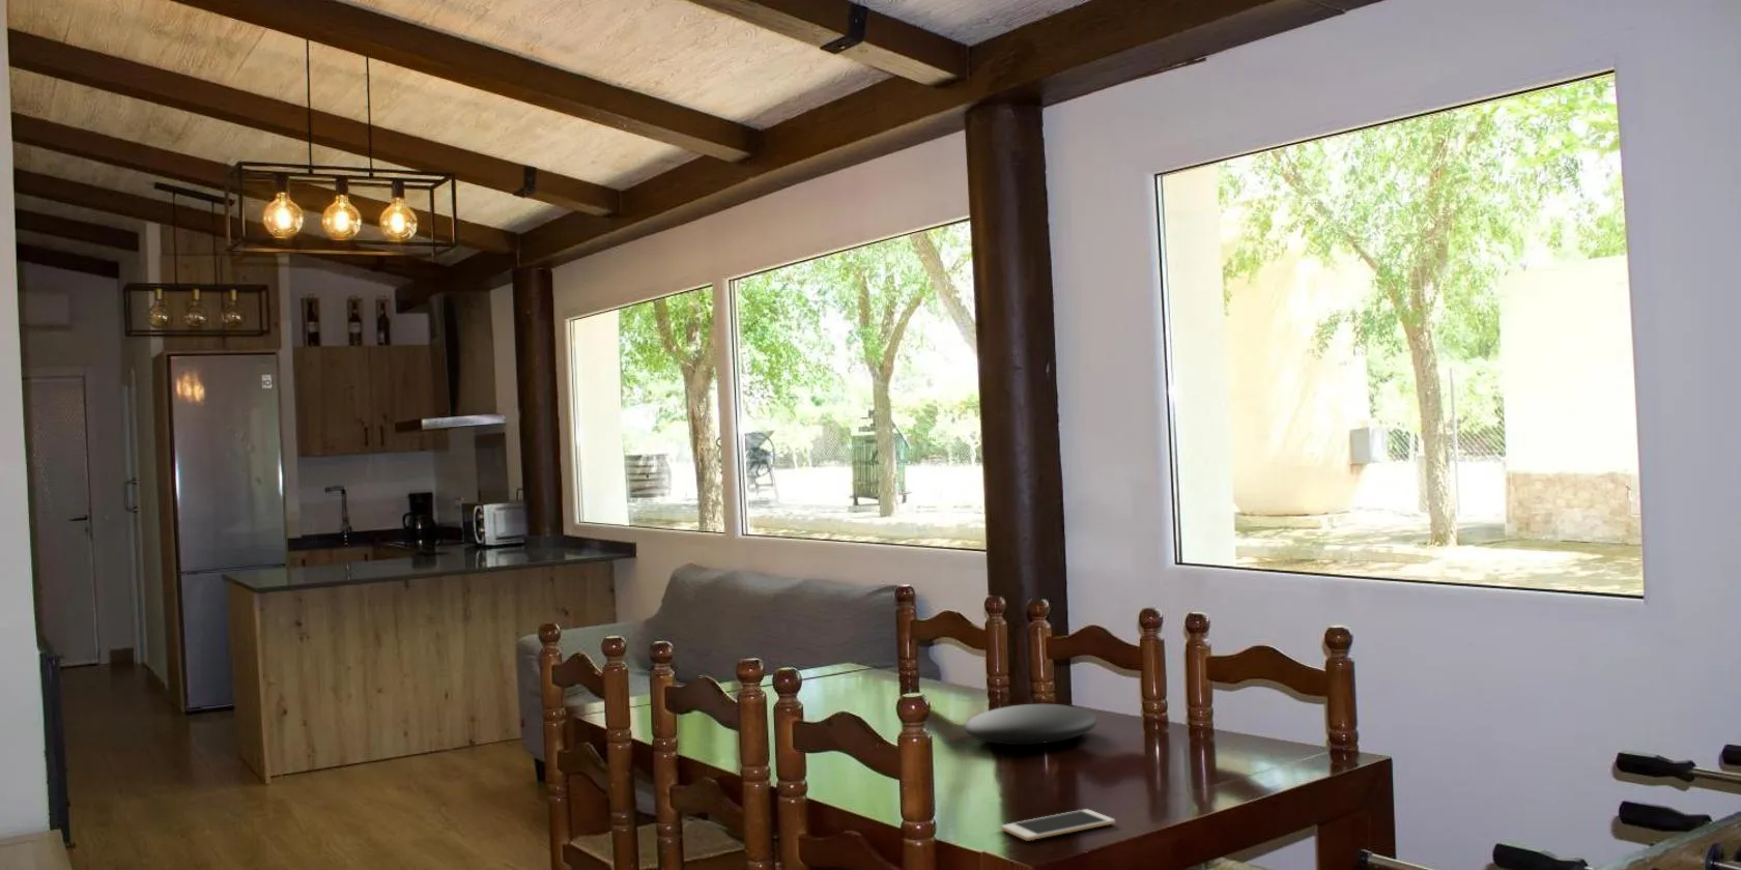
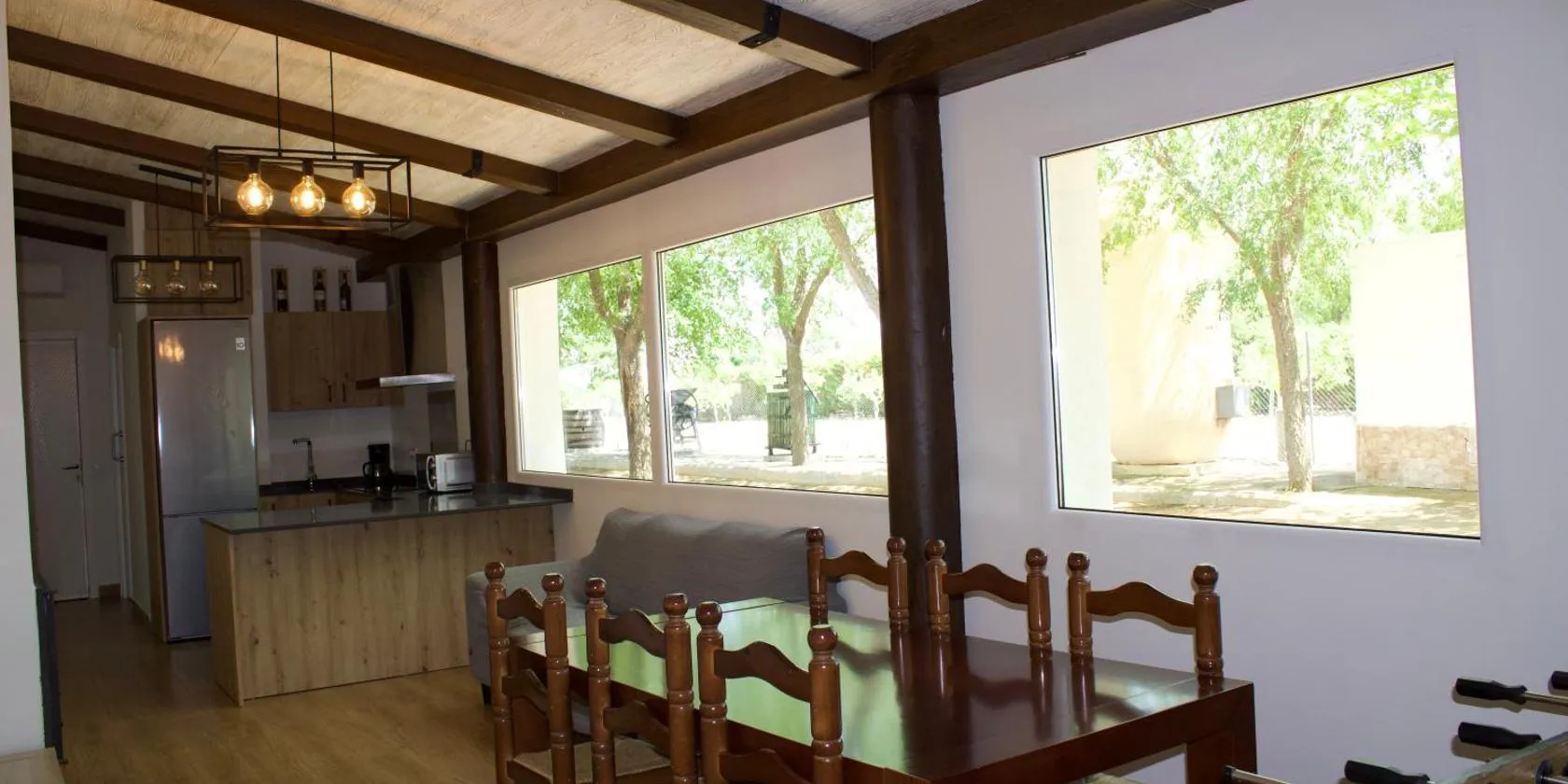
- cell phone [1000,808,1116,842]
- plate [963,704,1098,746]
